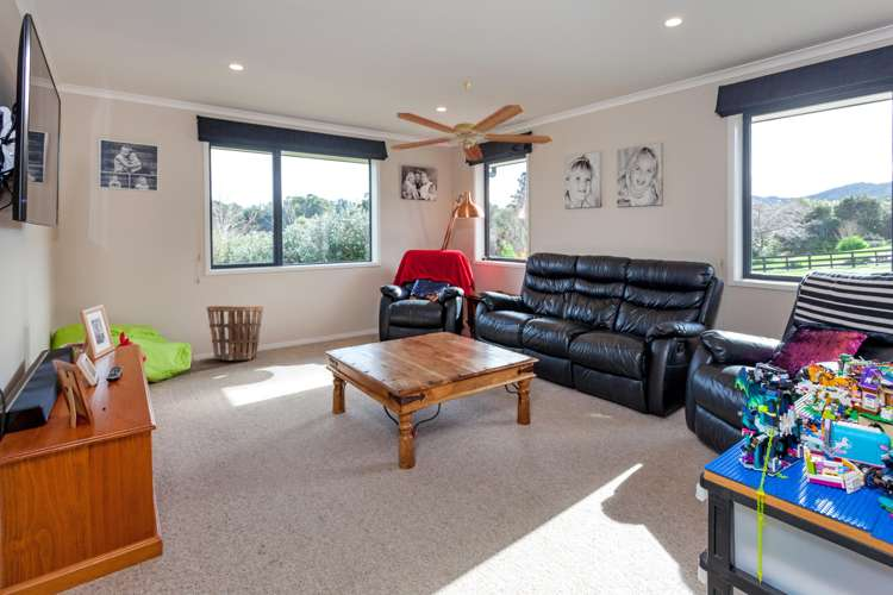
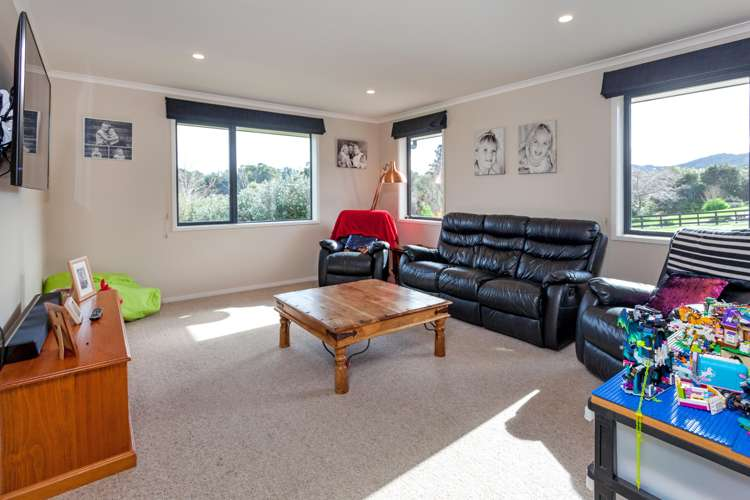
- ceiling fan [389,81,554,162]
- basket [206,305,264,362]
